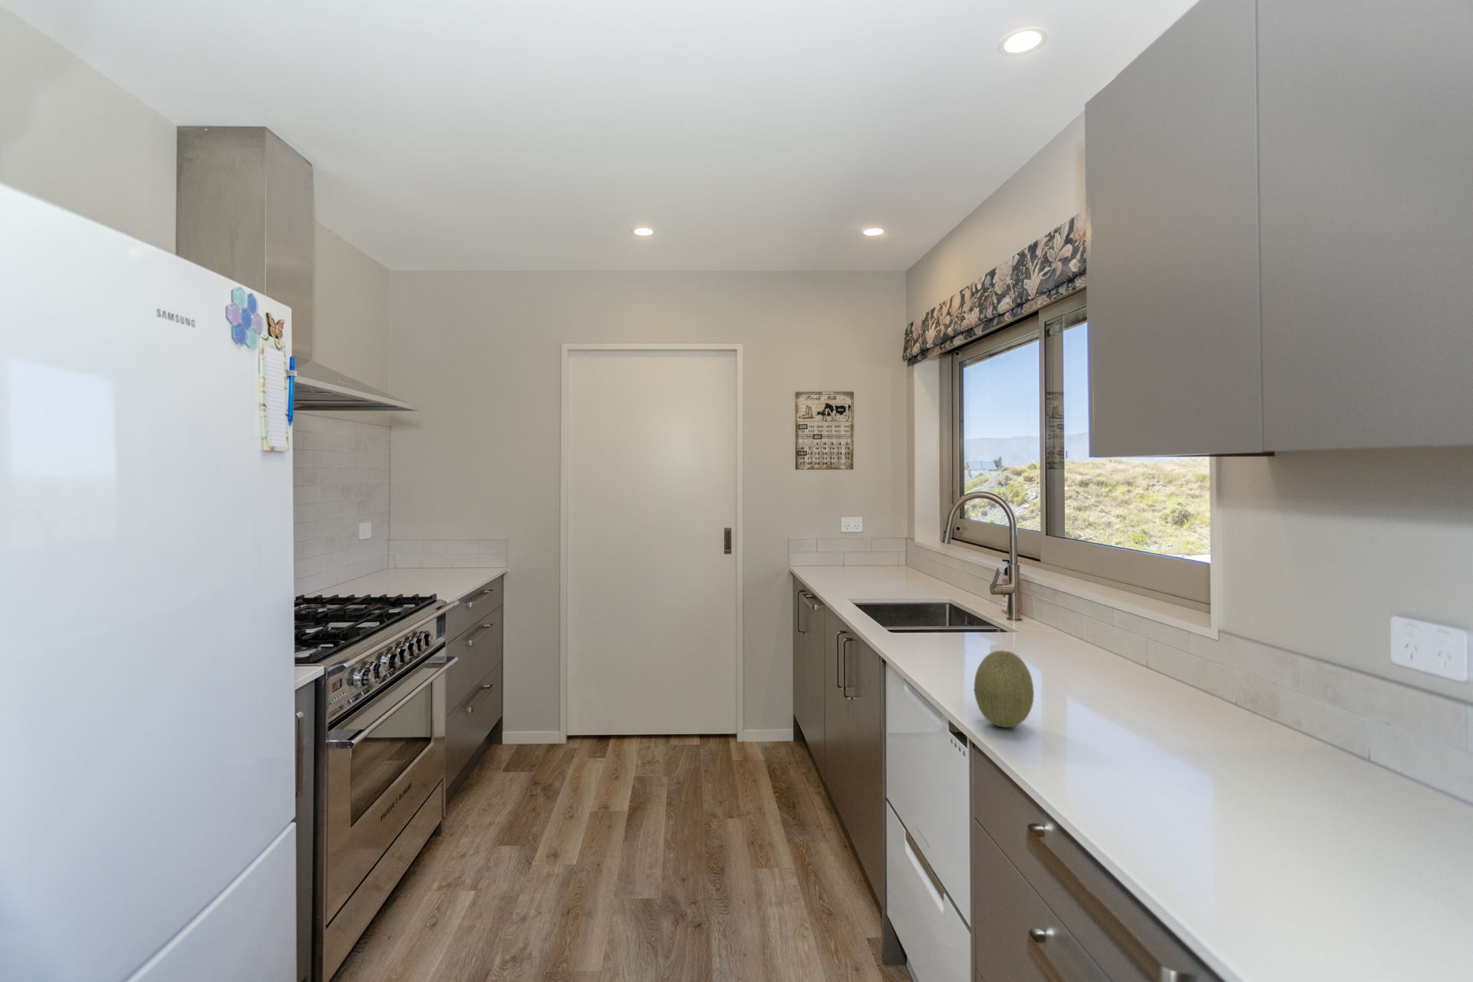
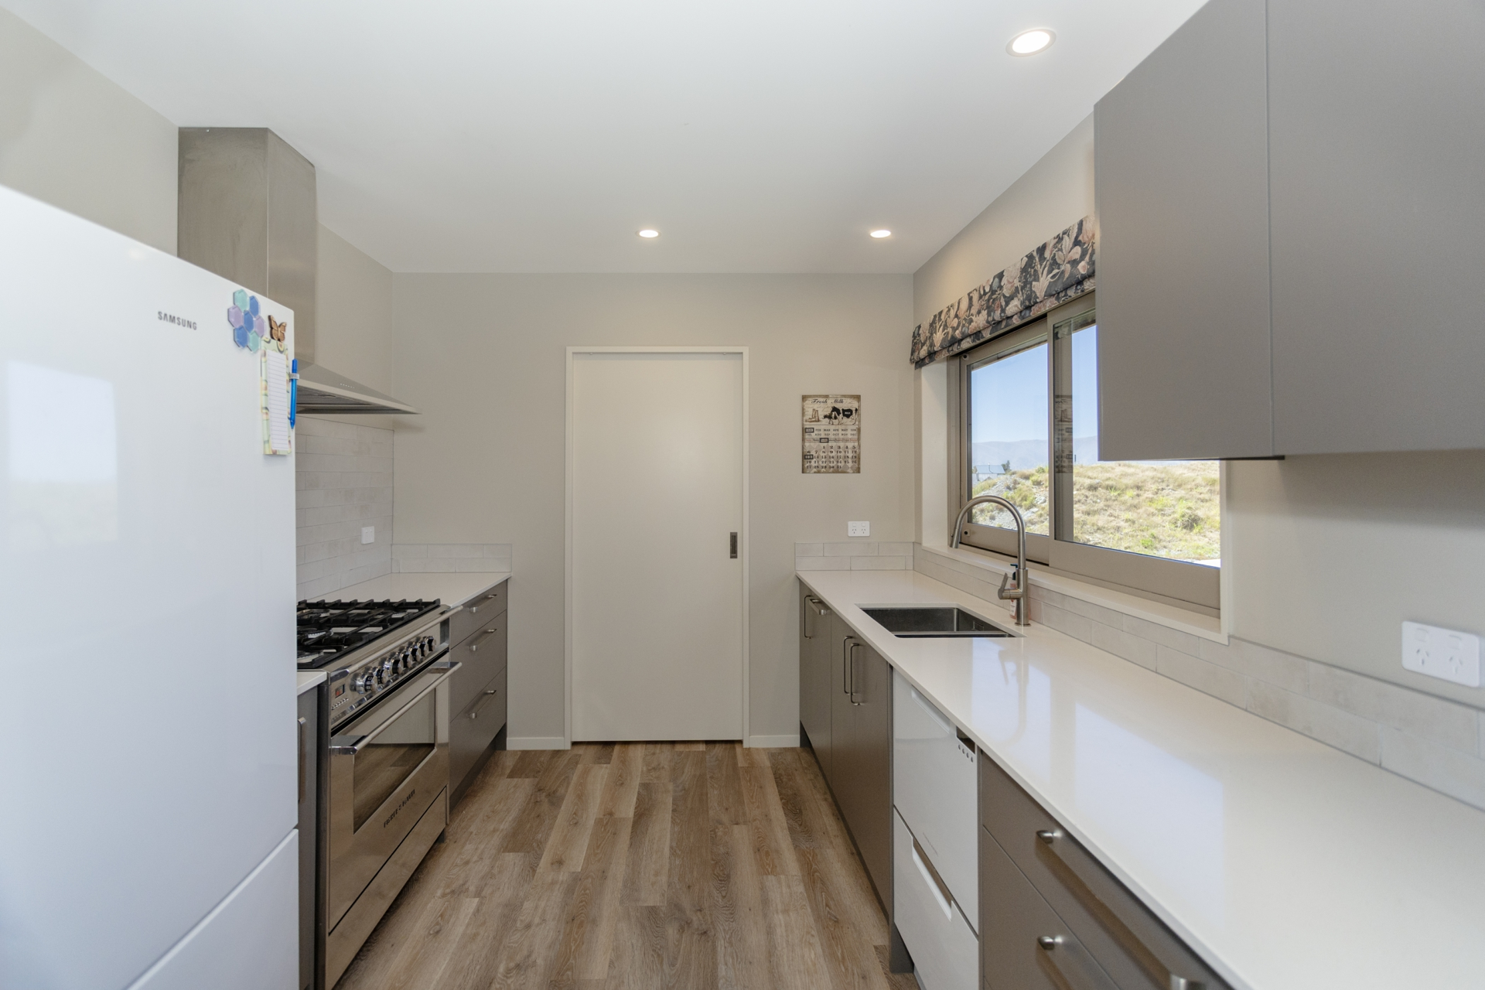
- fruit [973,650,1035,728]
